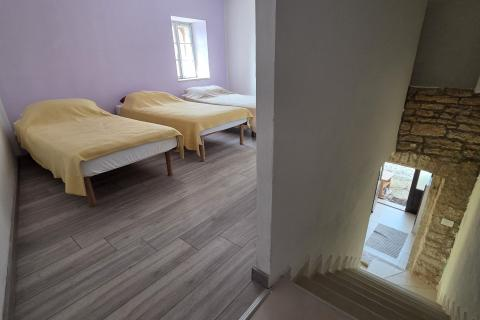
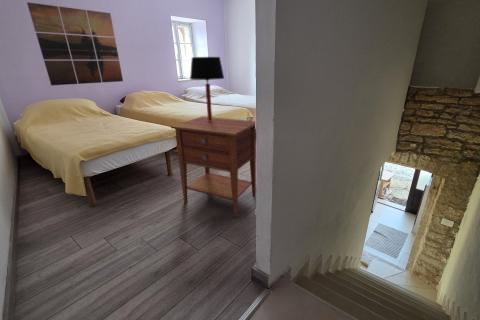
+ wall art [26,1,124,86]
+ nightstand [170,115,257,219]
+ table lamp [189,56,225,121]
